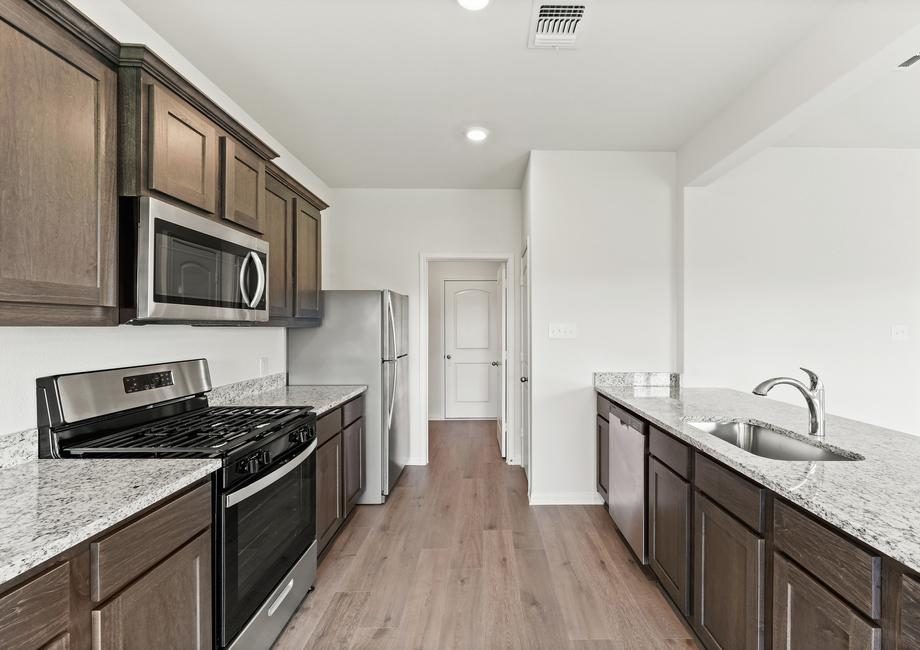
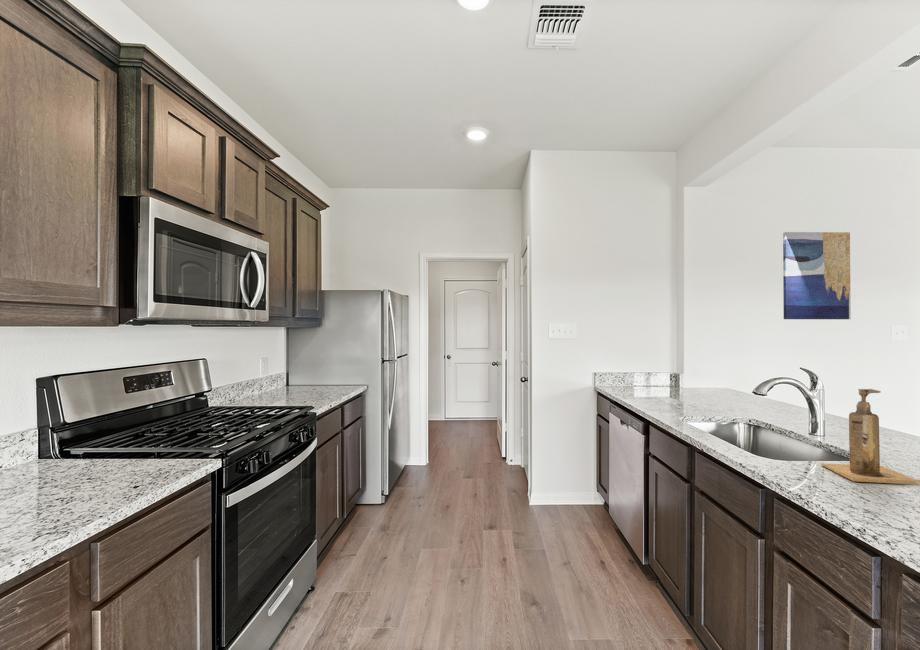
+ soap dispenser [820,388,920,486]
+ wall art [782,231,852,320]
